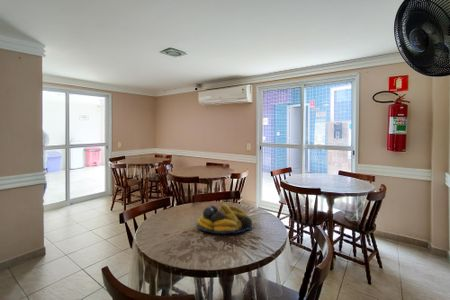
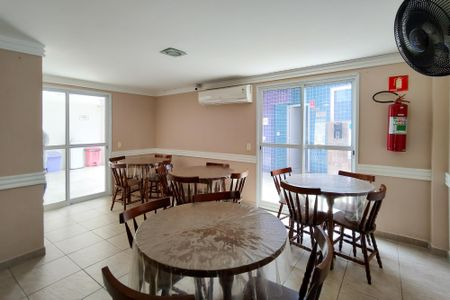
- fruit bowl [196,203,254,235]
